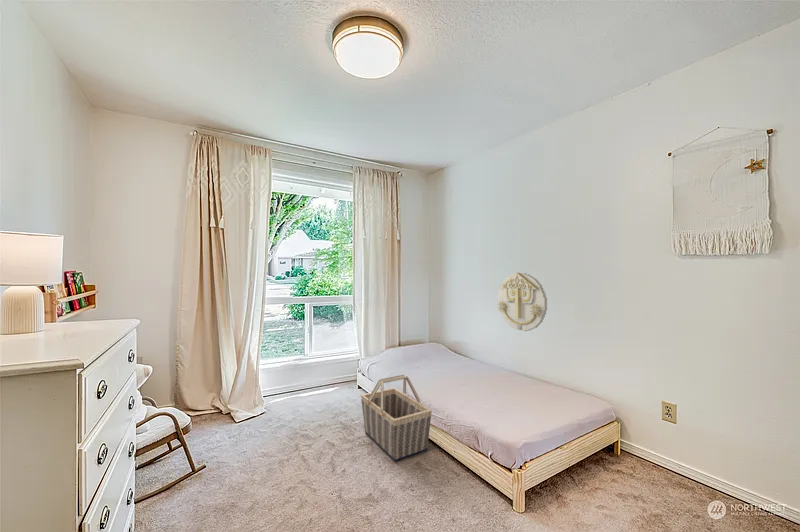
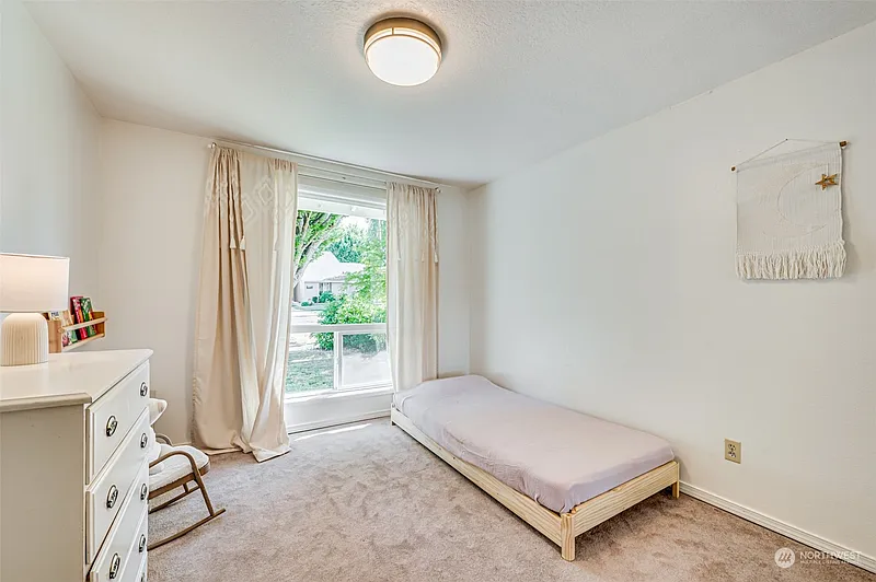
- basket [360,374,433,464]
- wall decoration [496,272,548,332]
